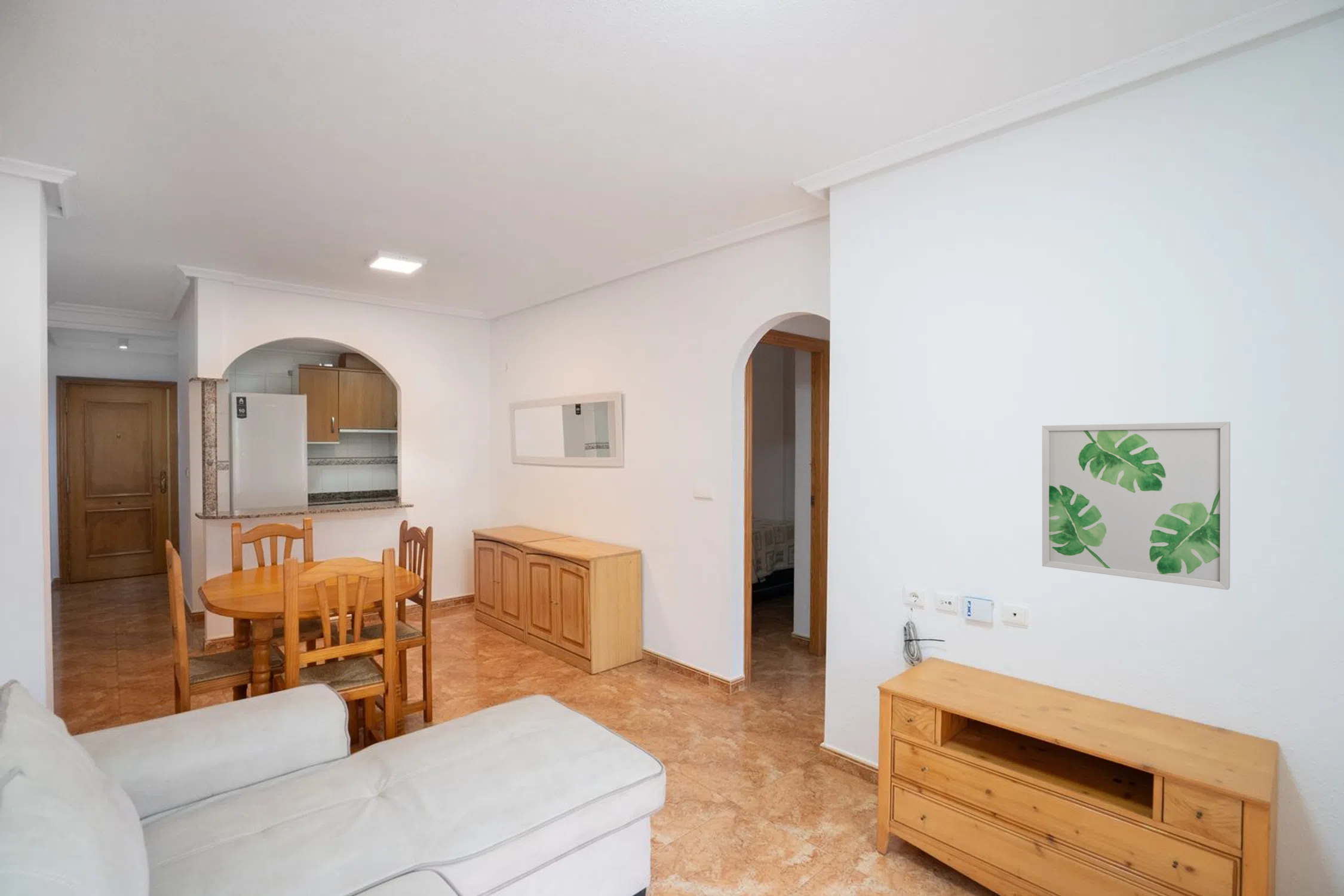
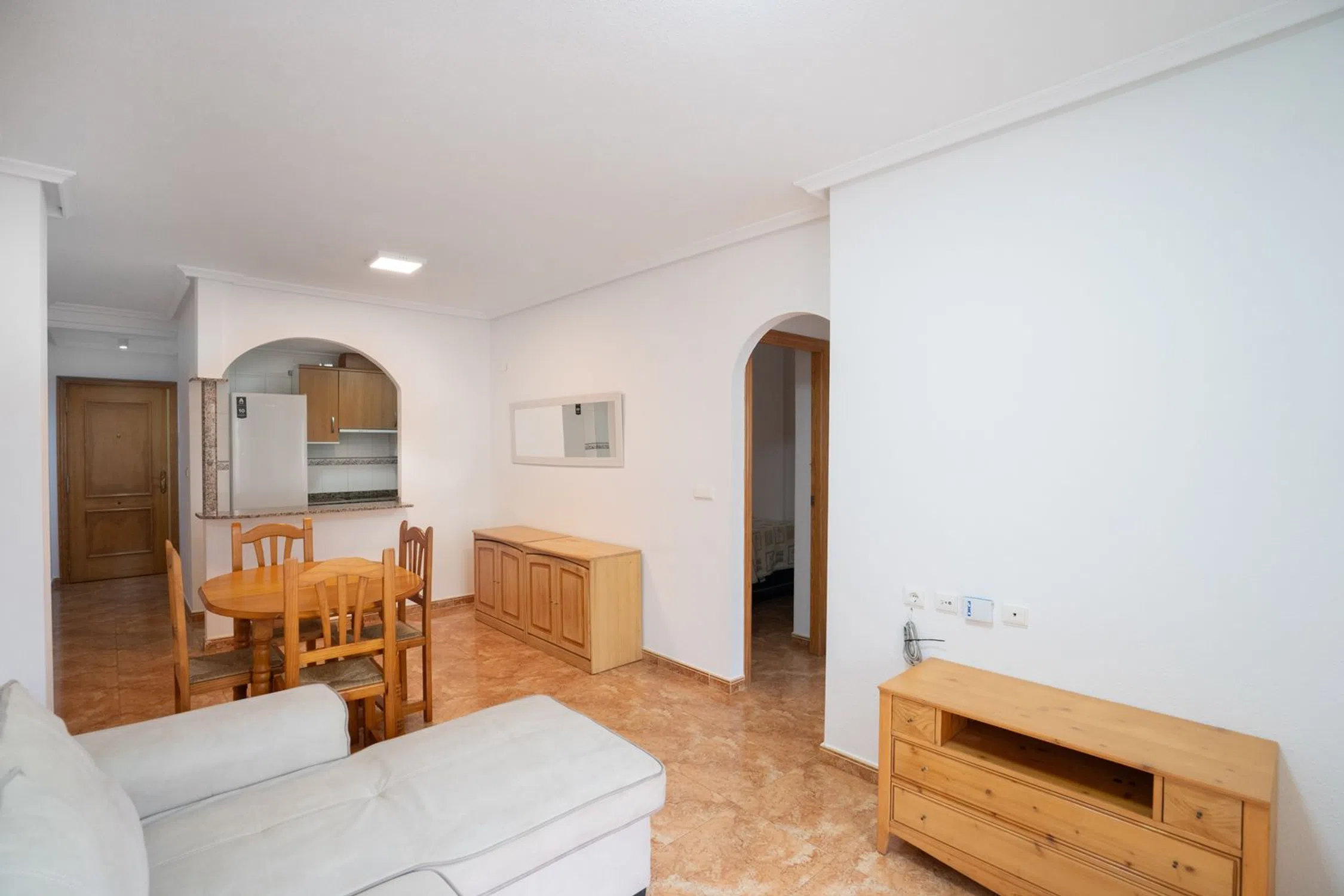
- wall art [1042,421,1231,590]
